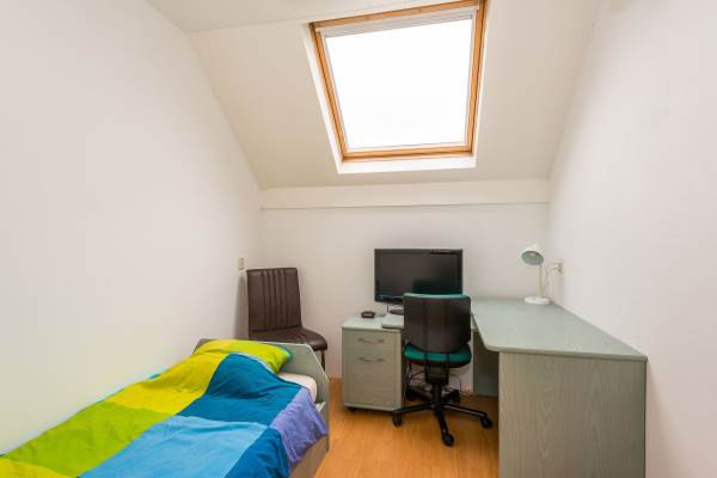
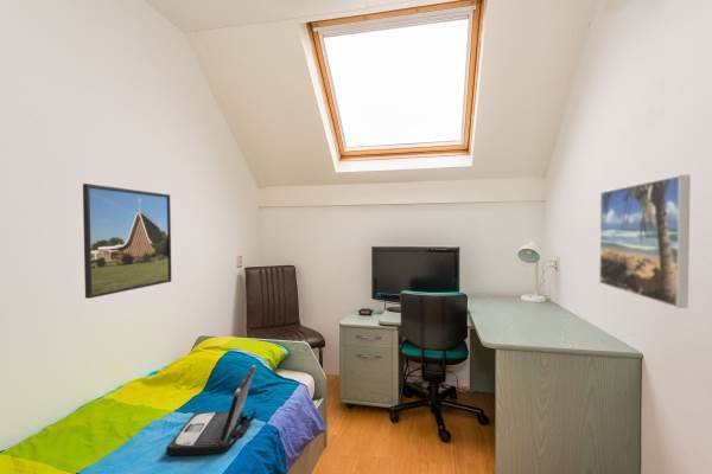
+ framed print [598,174,691,309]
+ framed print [82,182,172,300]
+ laptop [165,364,258,456]
